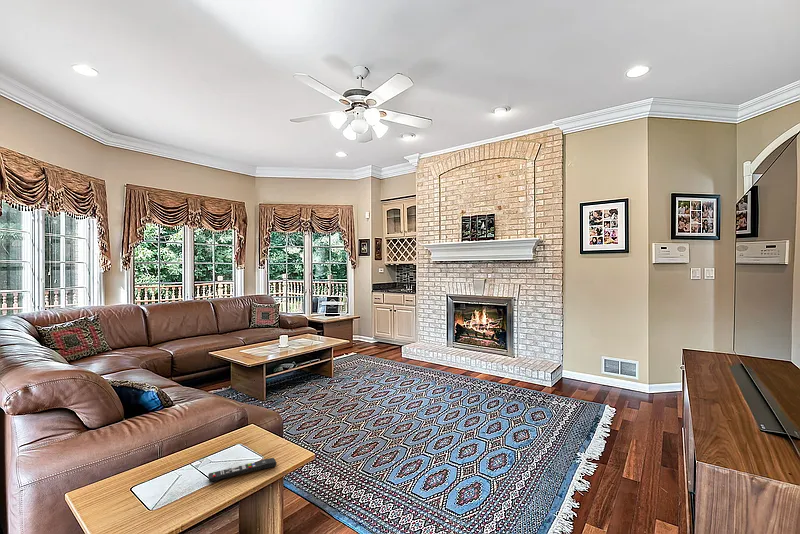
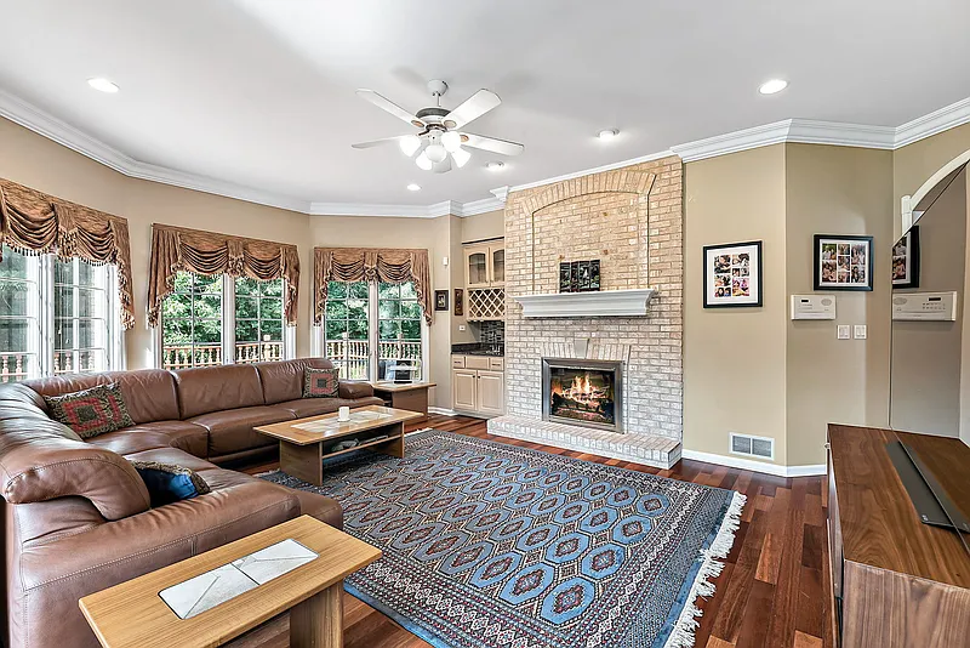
- remote control [207,457,278,483]
